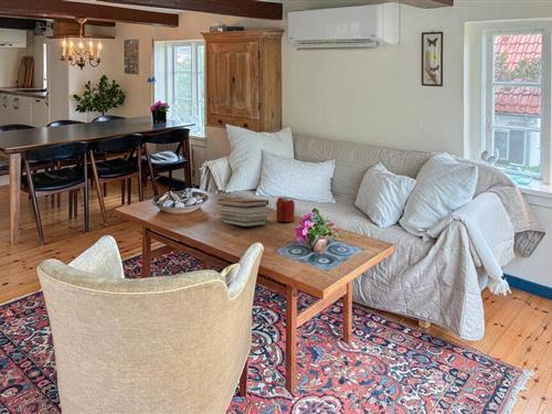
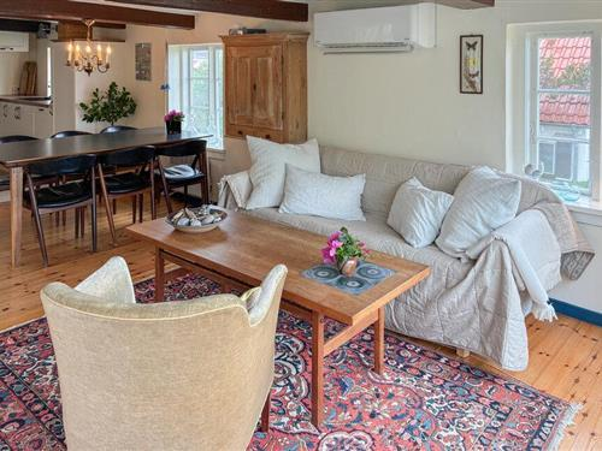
- candle [275,195,296,223]
- book stack [216,197,270,227]
